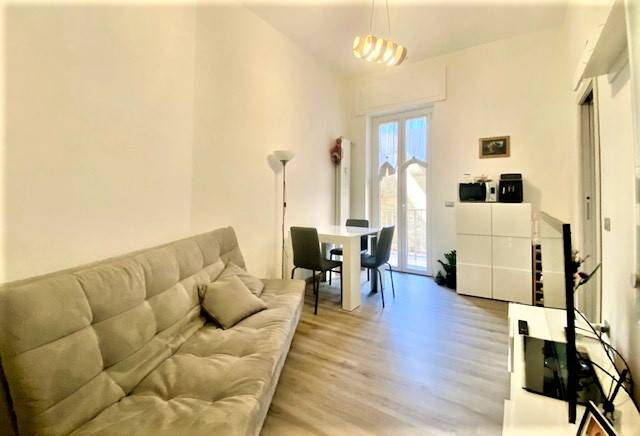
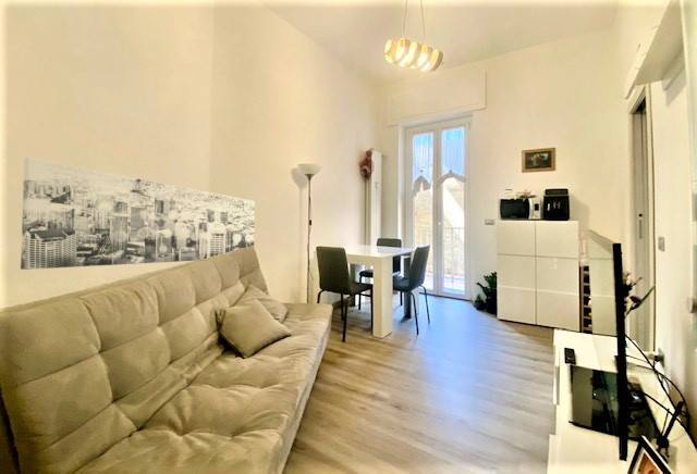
+ wall art [20,157,256,271]
